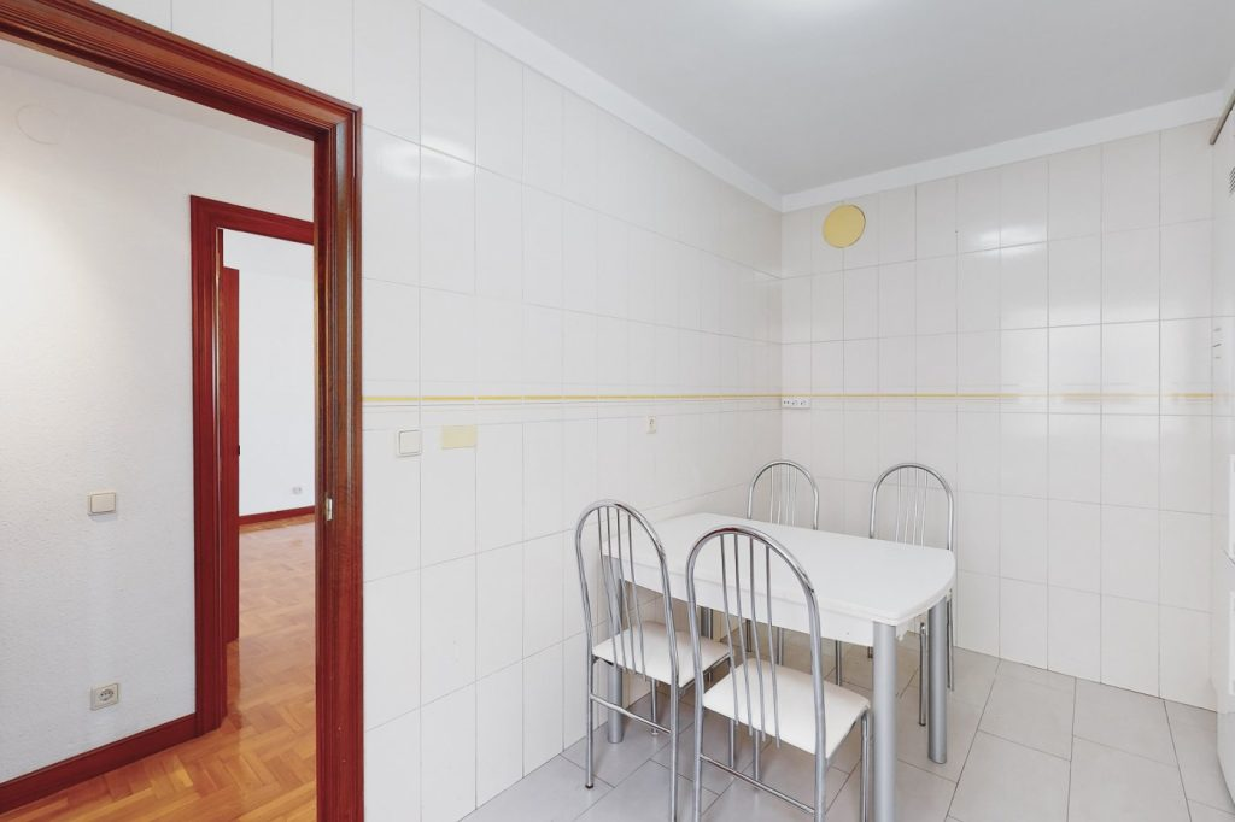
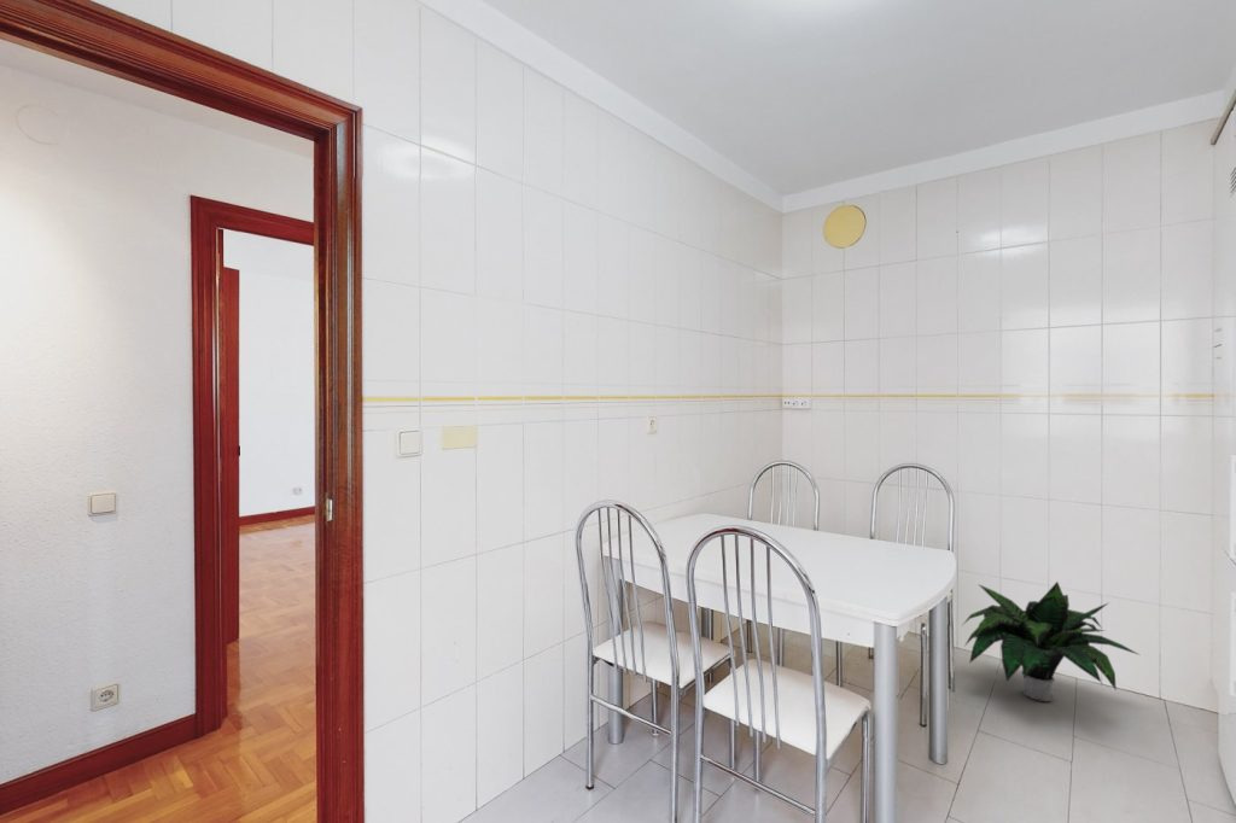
+ potted plant [962,580,1141,702]
